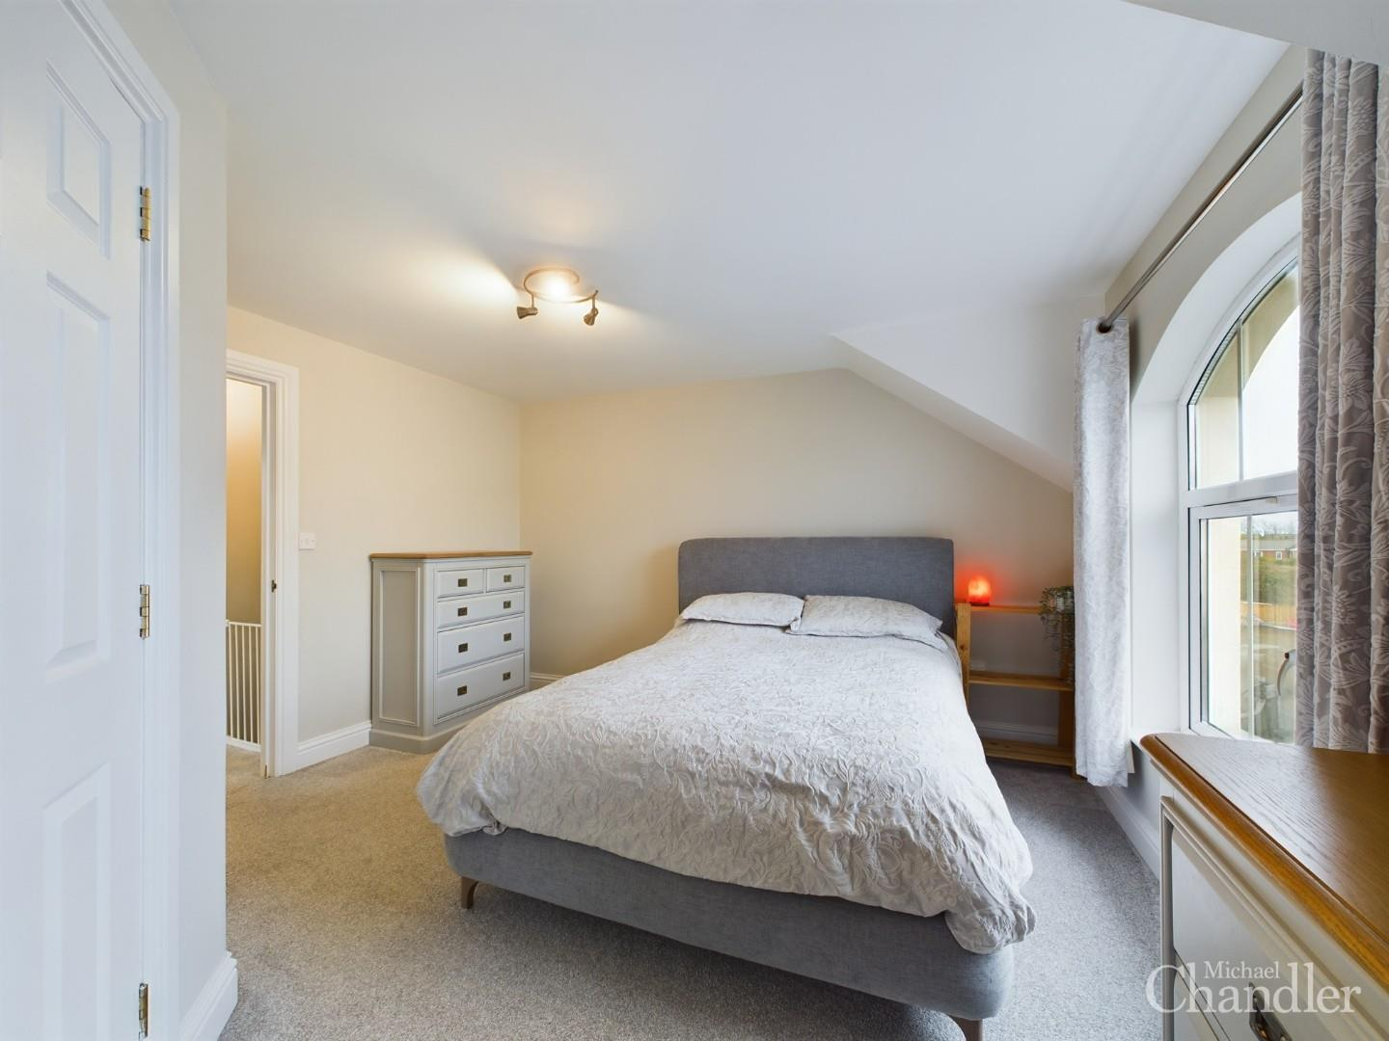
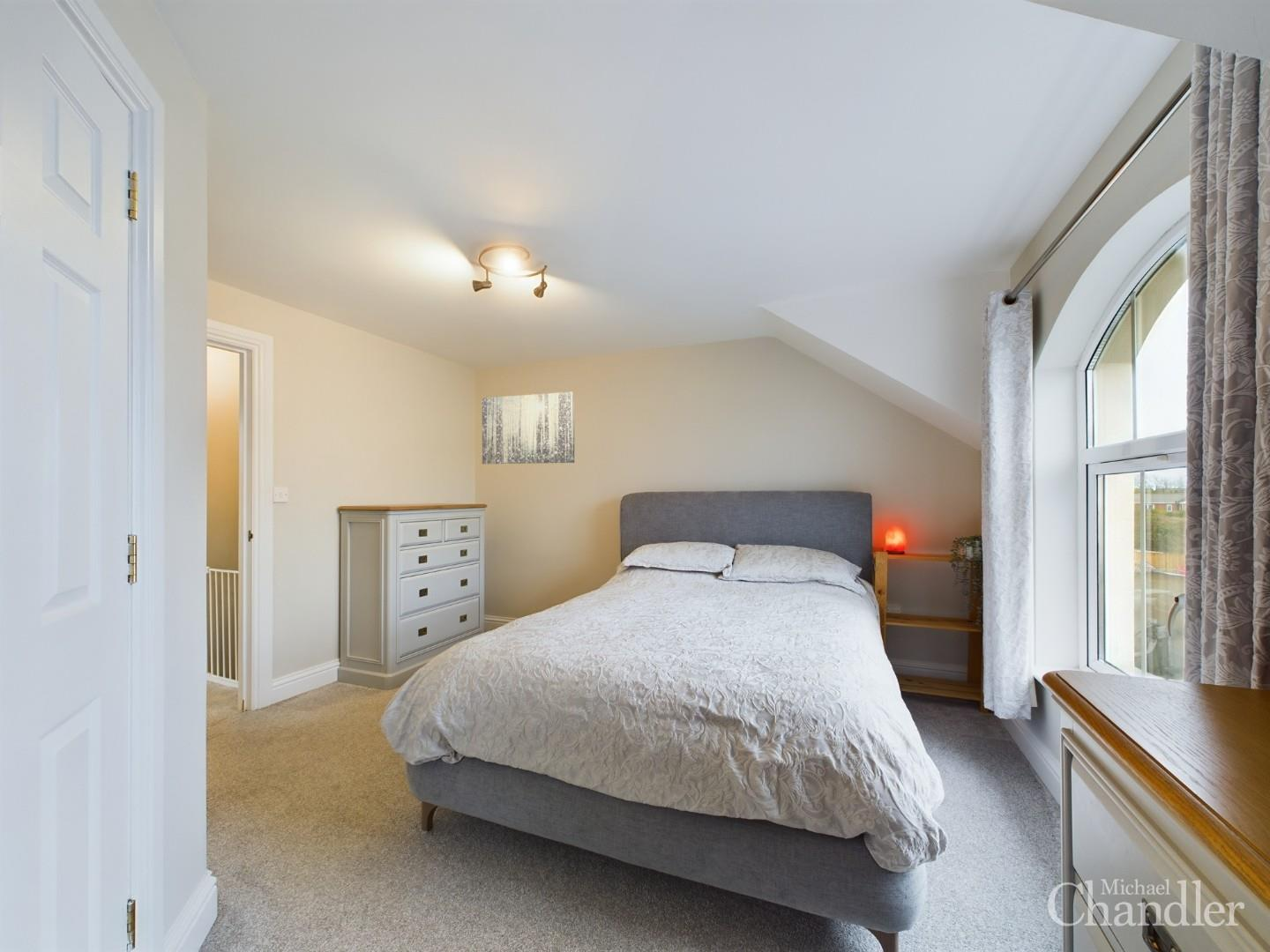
+ wall art [482,391,575,465]
